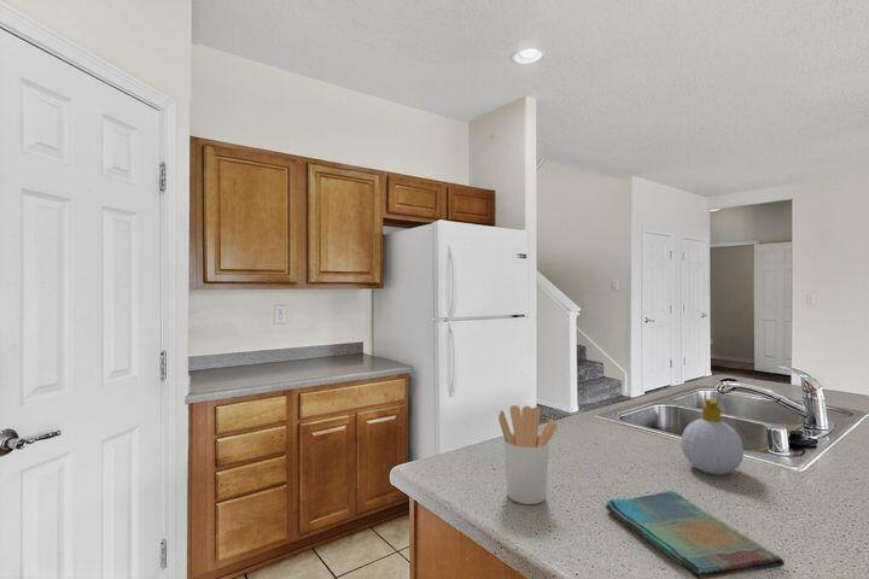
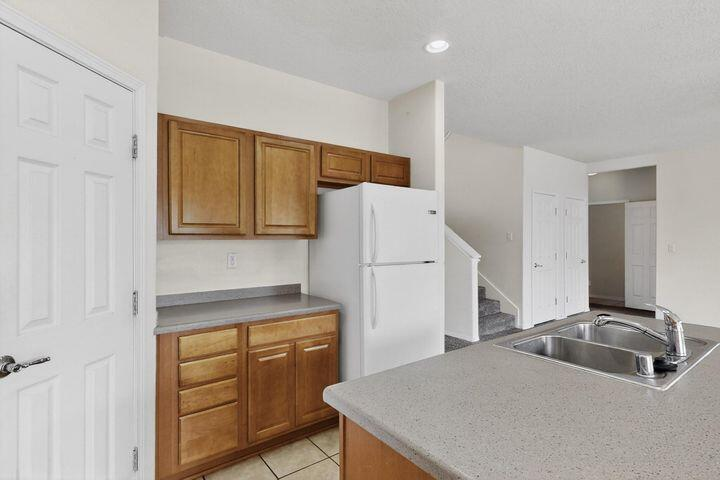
- dish towel [603,490,786,579]
- soap bottle [680,398,745,476]
- utensil holder [497,404,559,505]
